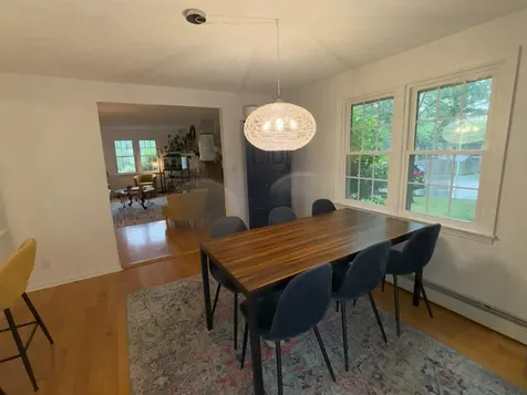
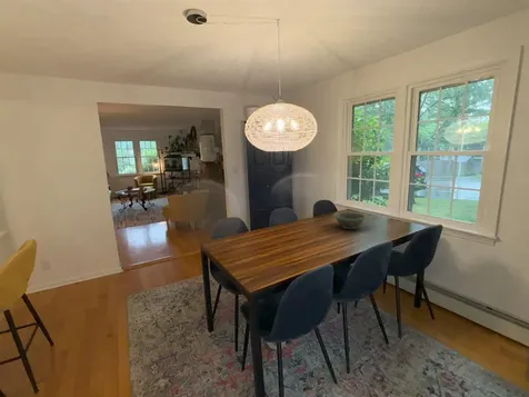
+ decorative bowl [332,210,369,230]
